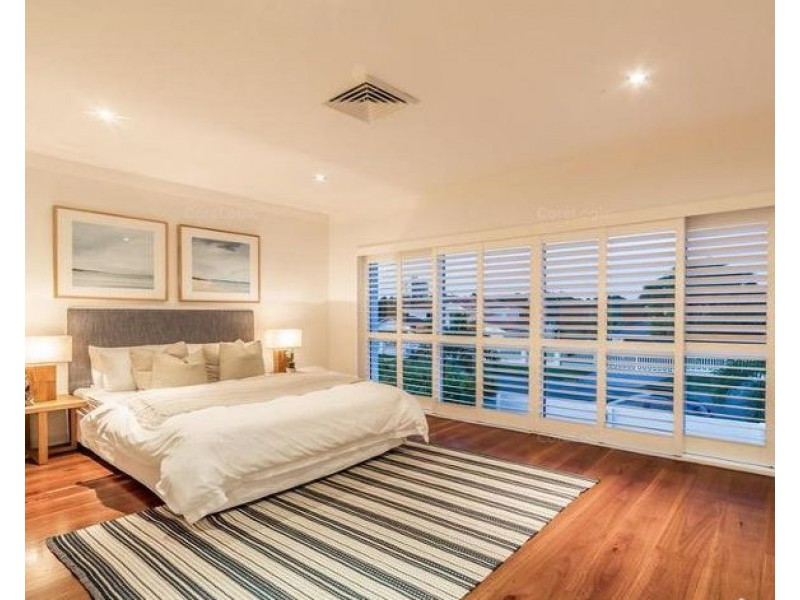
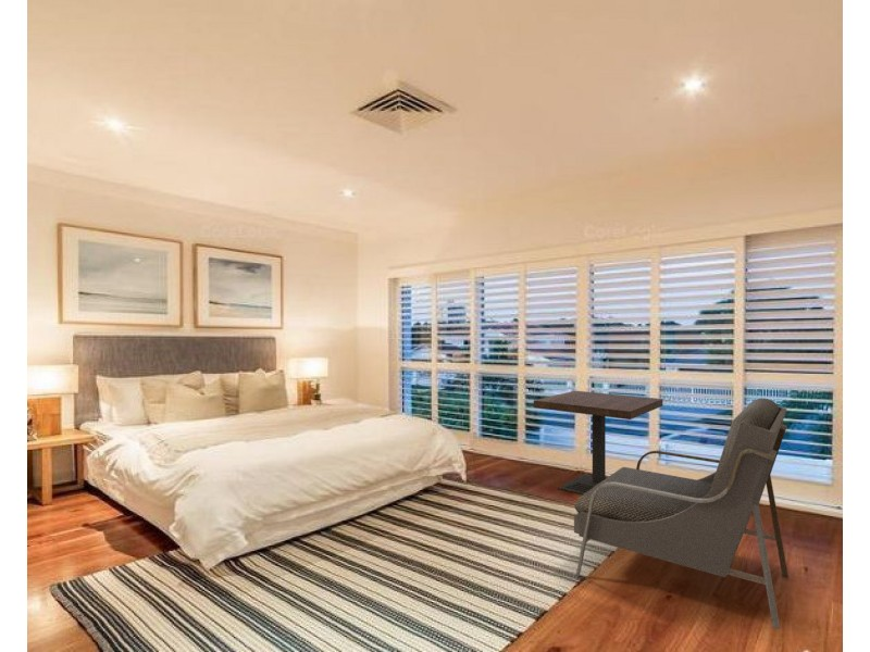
+ armchair [573,398,790,630]
+ side table [533,390,663,496]
